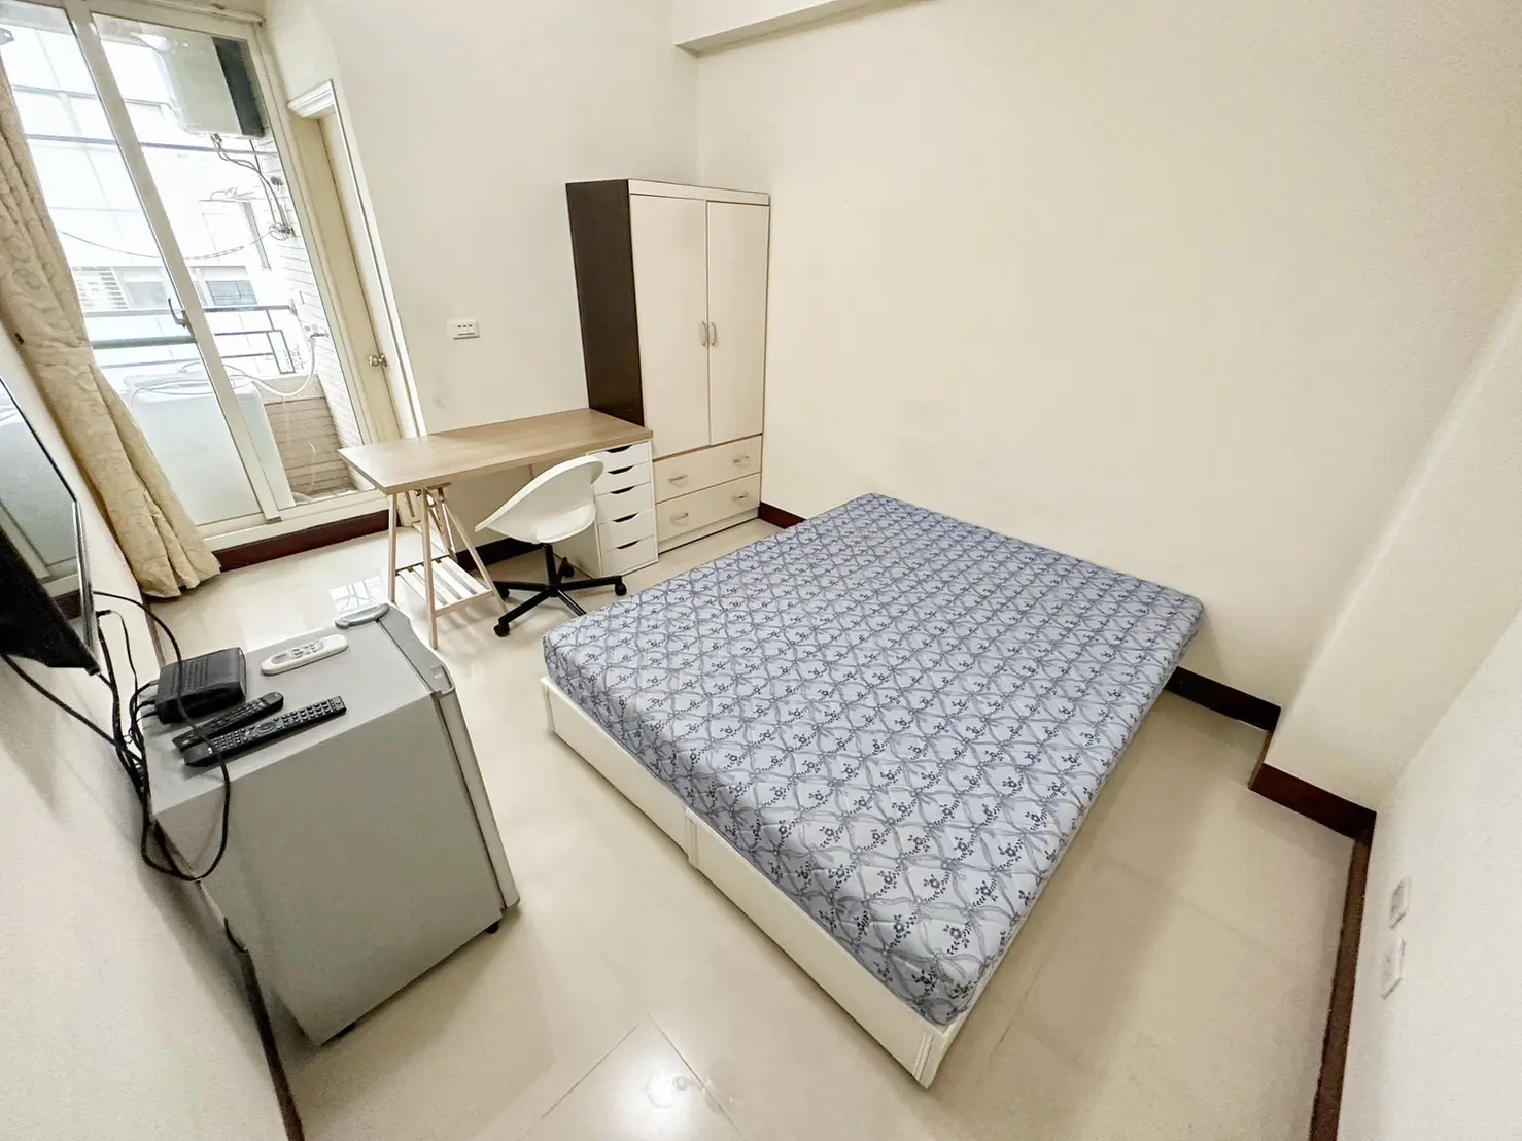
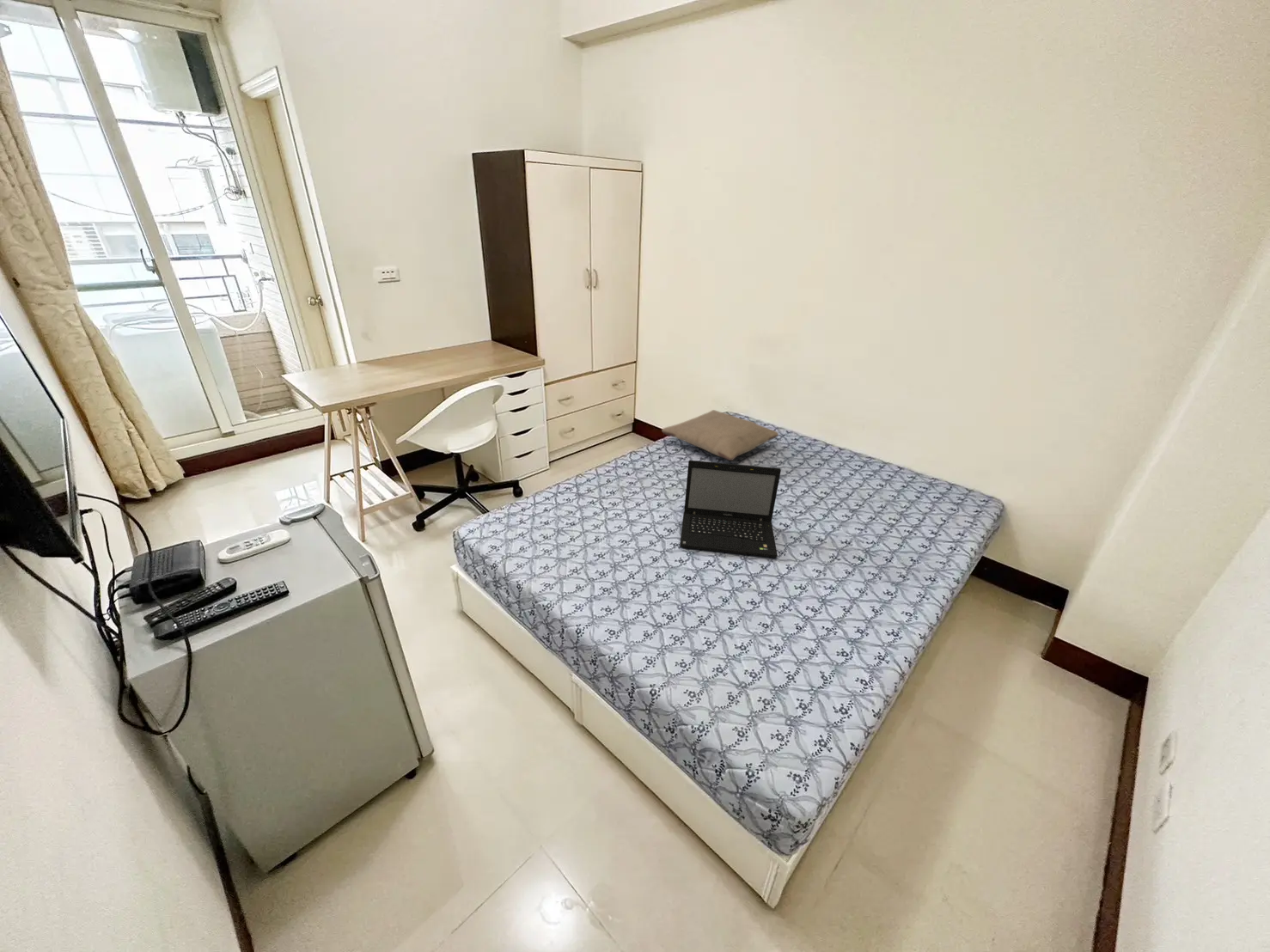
+ pillow [661,409,779,461]
+ laptop [679,460,782,558]
